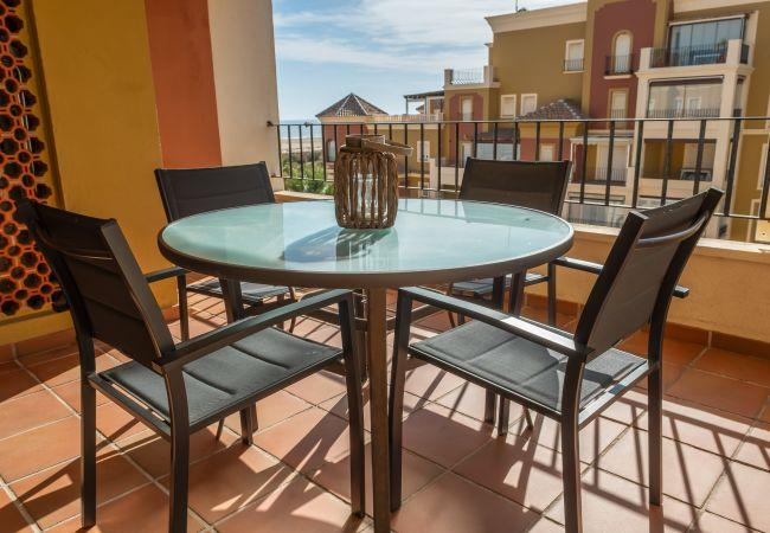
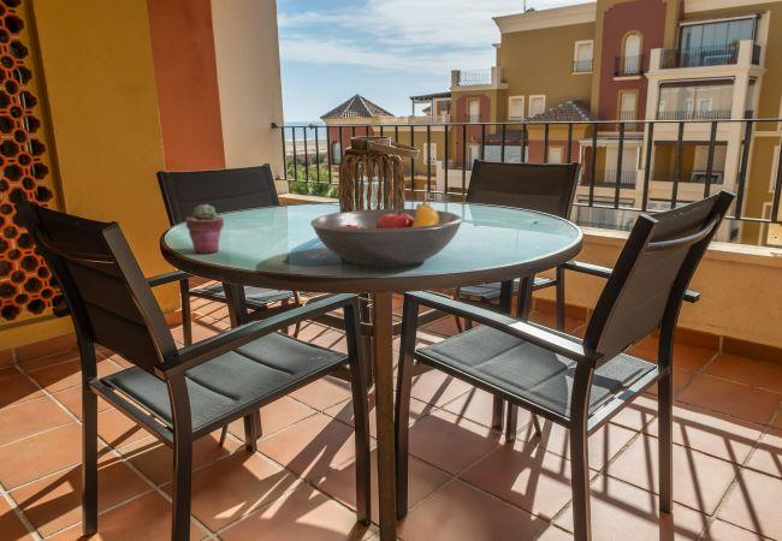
+ potted succulent [184,203,225,255]
+ fruit bowl [309,201,464,268]
